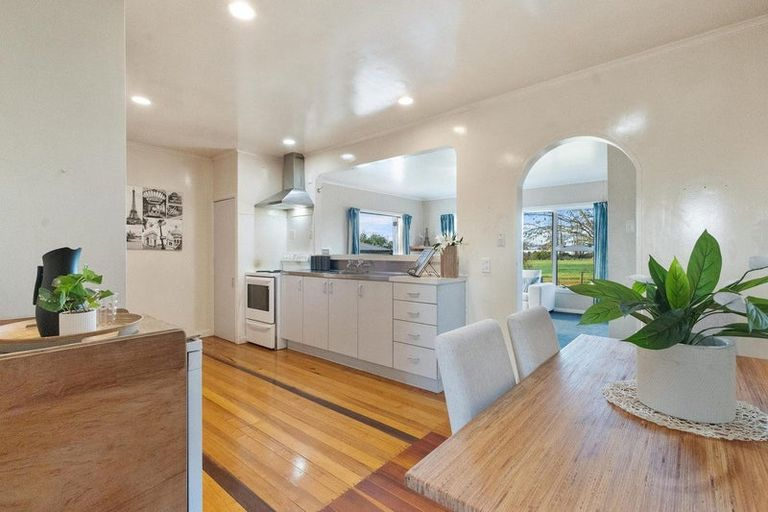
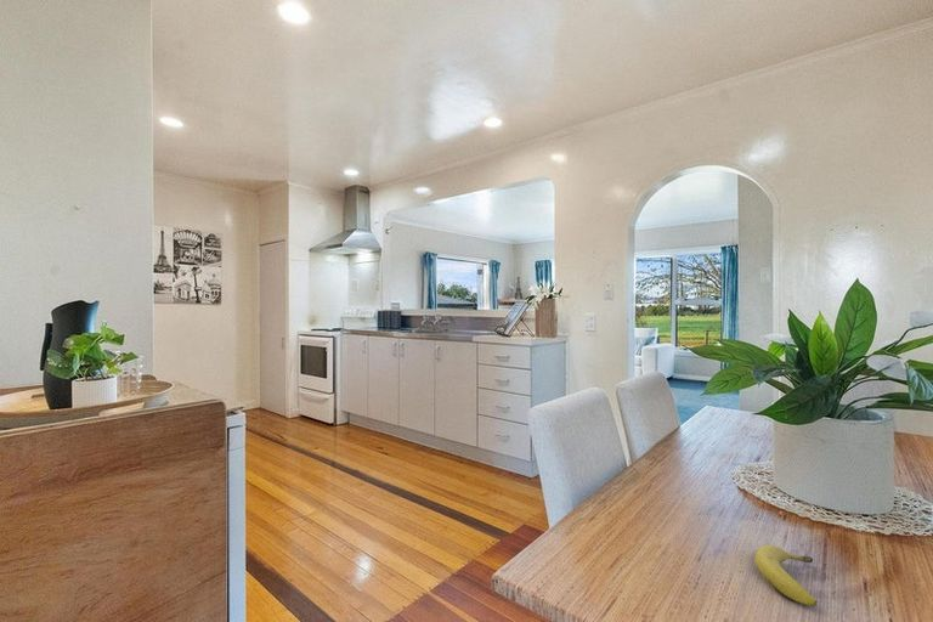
+ fruit [753,544,818,607]
